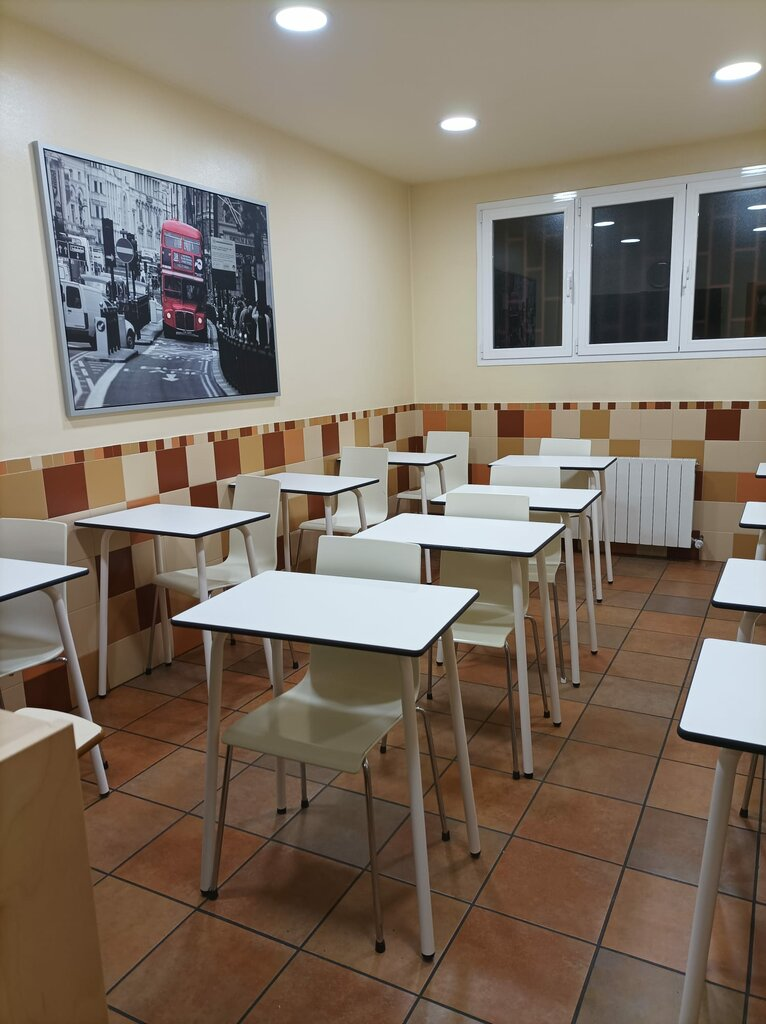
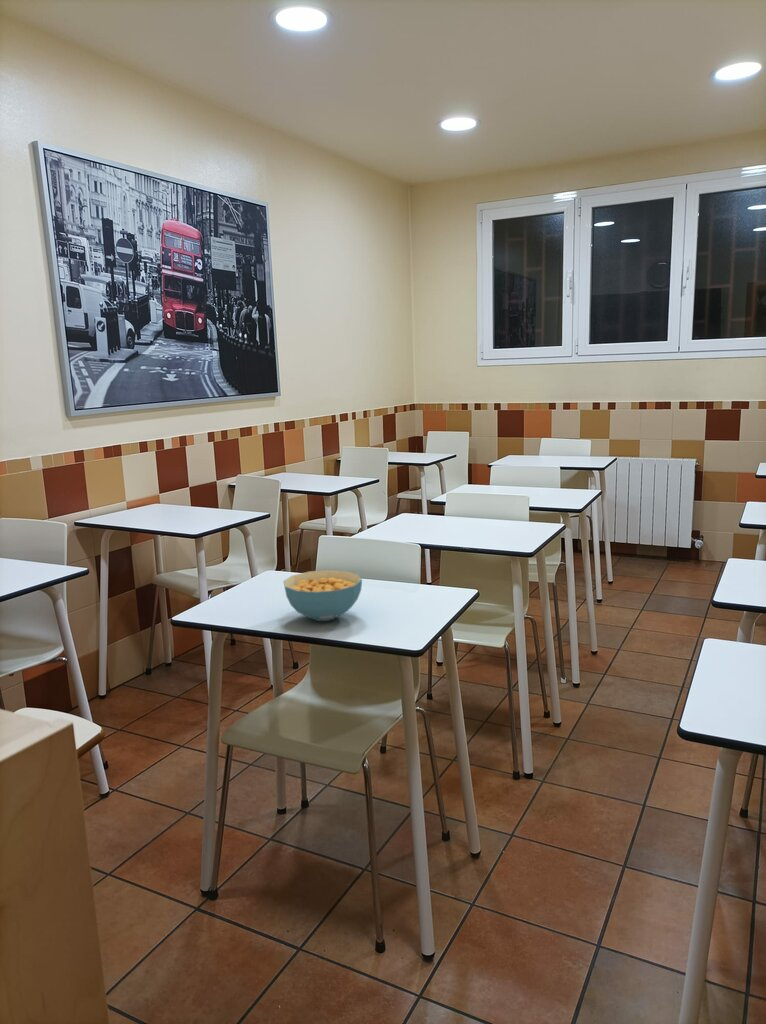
+ cereal bowl [282,569,363,622]
